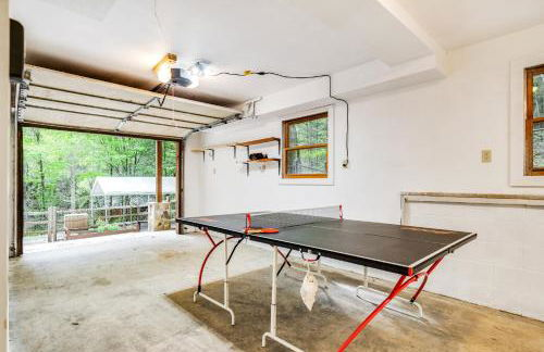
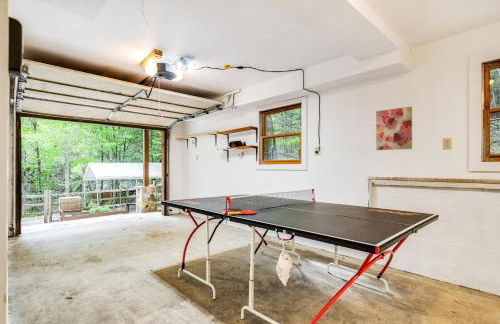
+ wall art [375,105,413,151]
